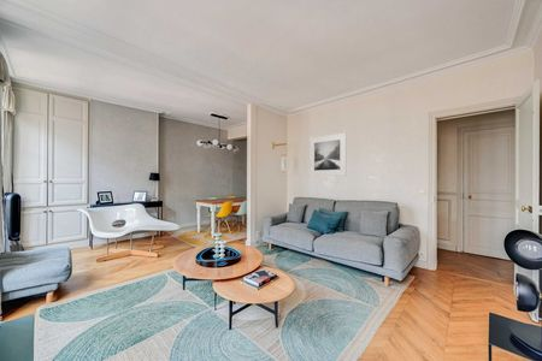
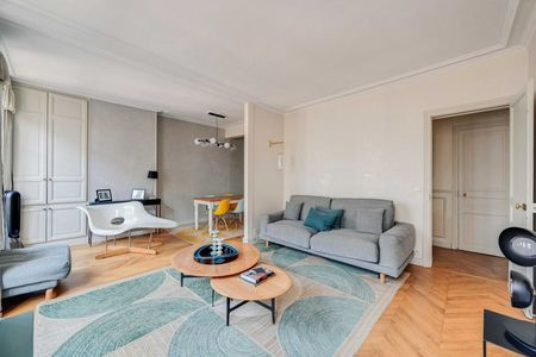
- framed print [308,131,348,177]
